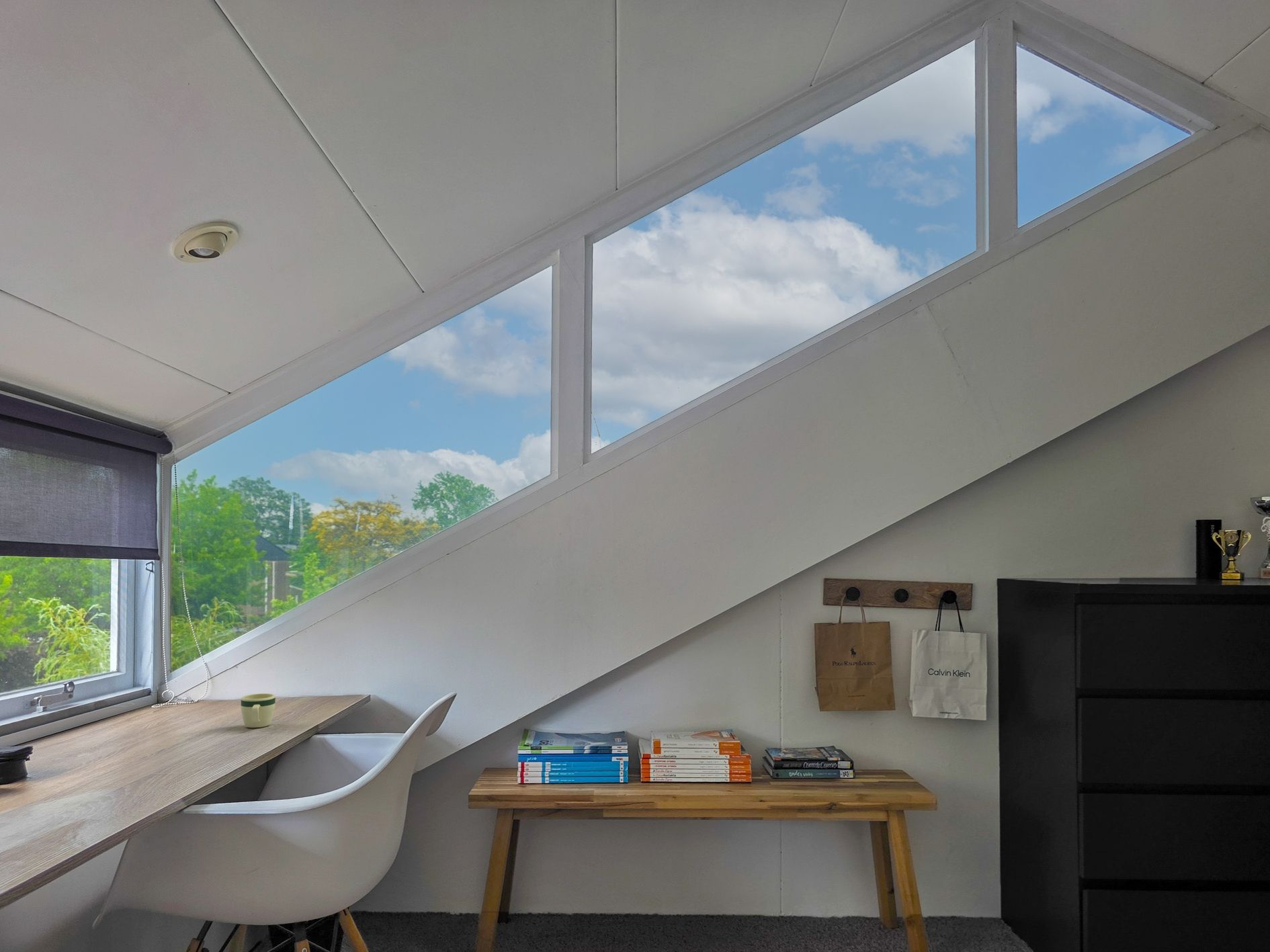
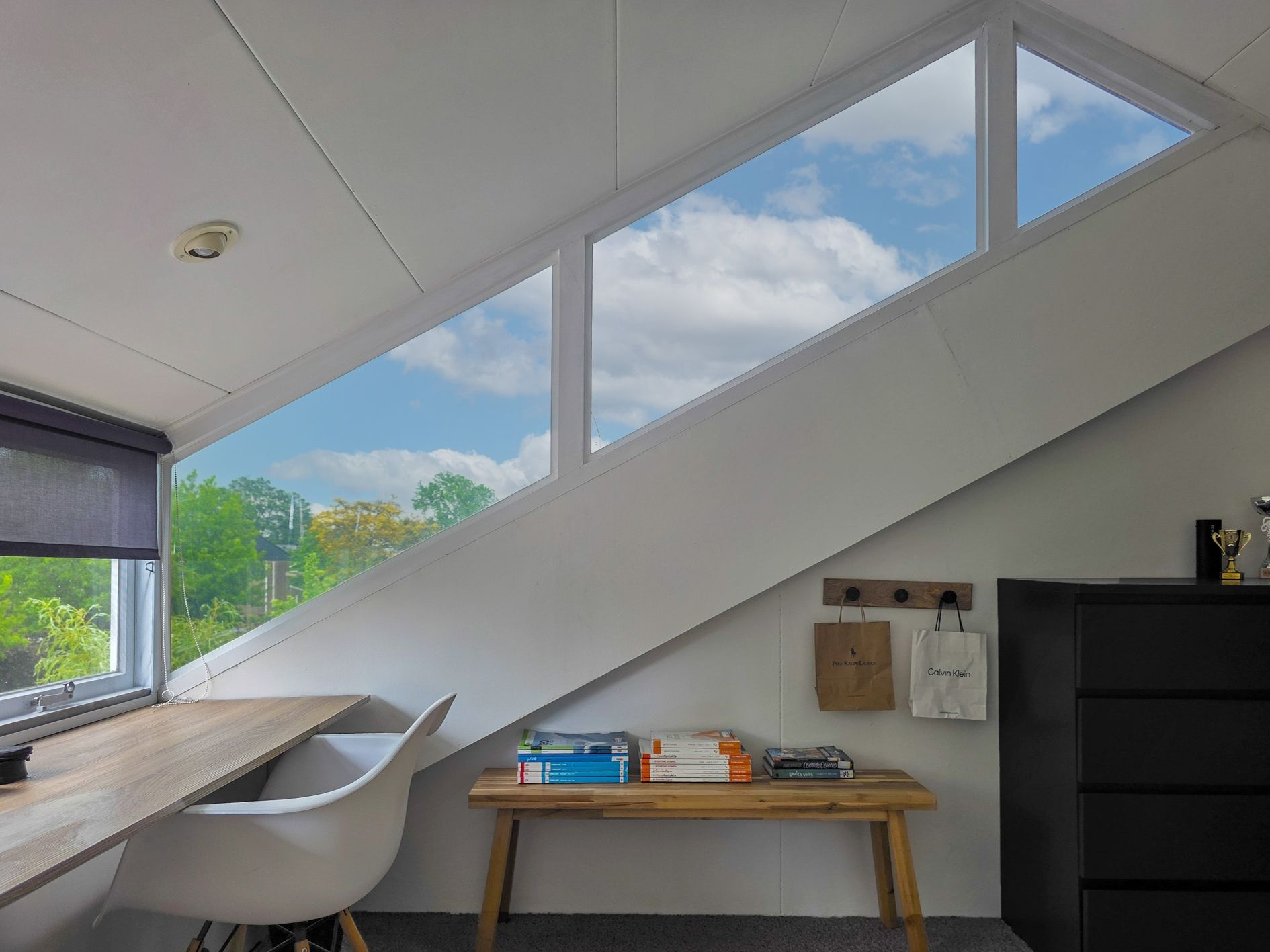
- mug [241,693,276,728]
